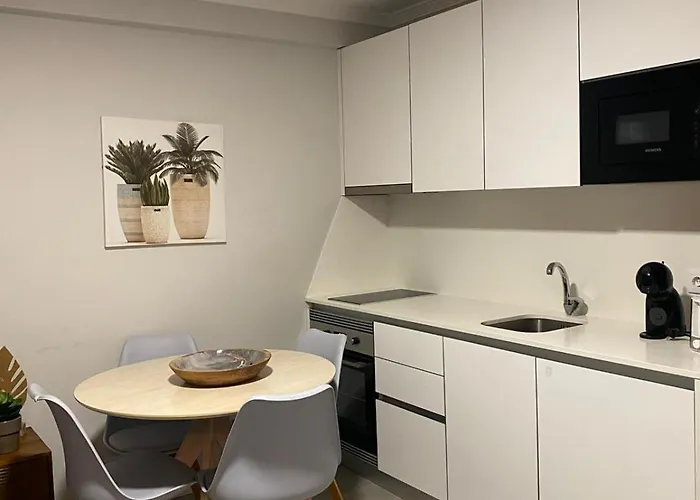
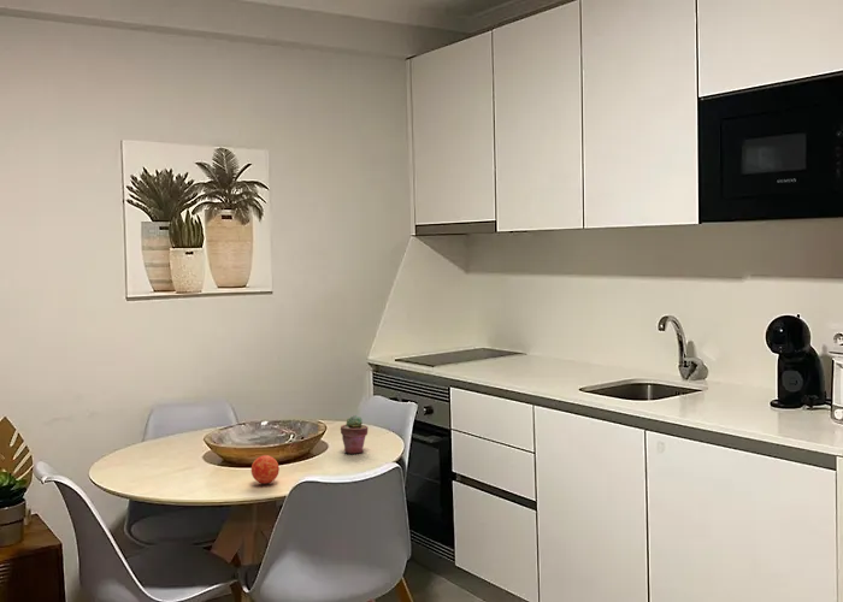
+ apple [250,454,281,485]
+ potted succulent [340,414,370,455]
